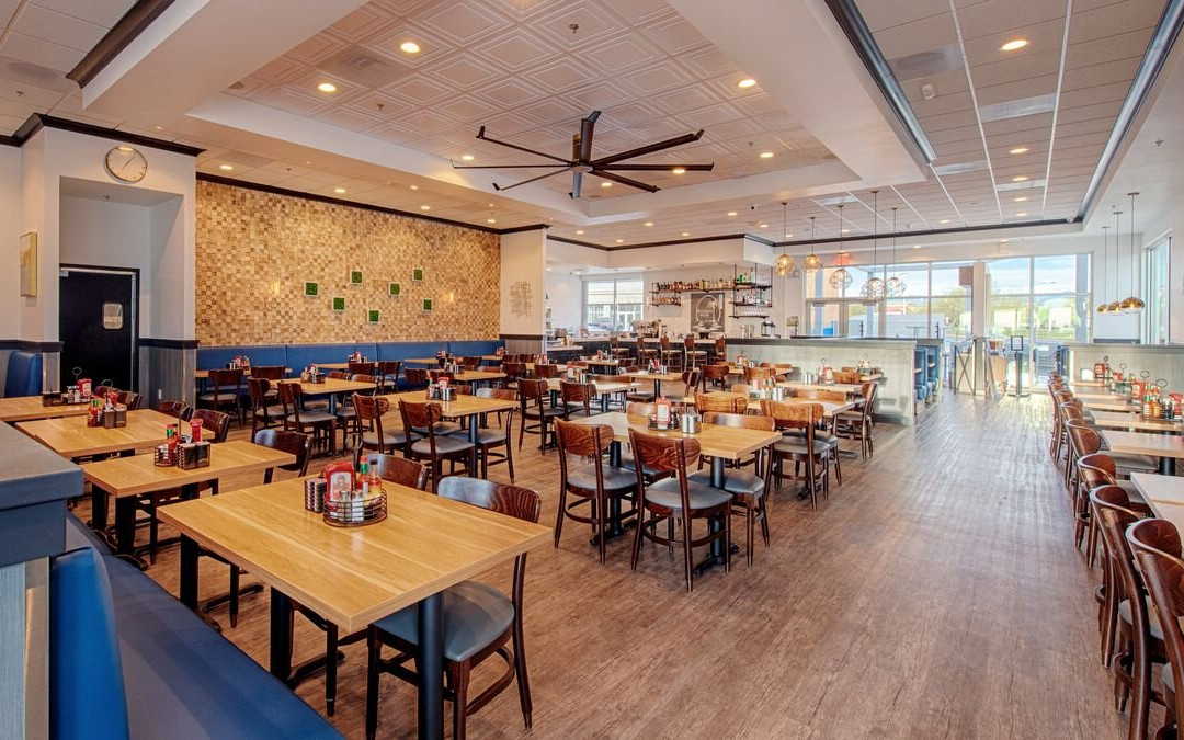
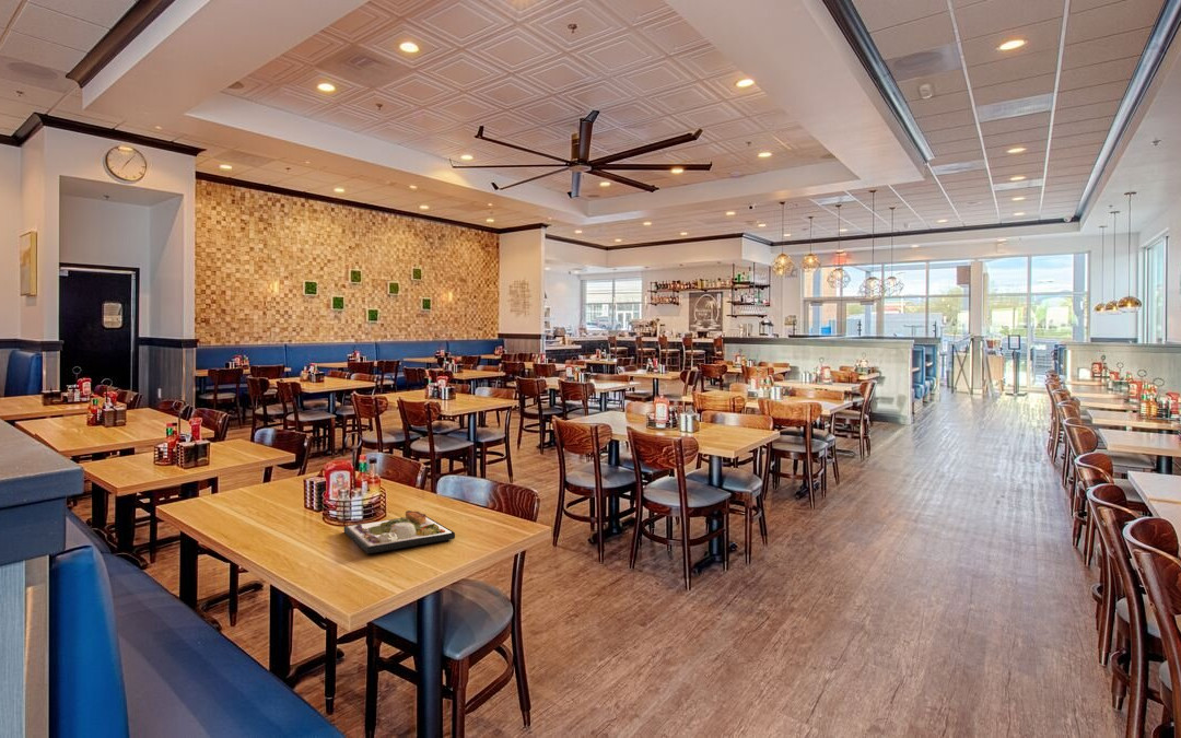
+ dinner plate [343,509,456,555]
